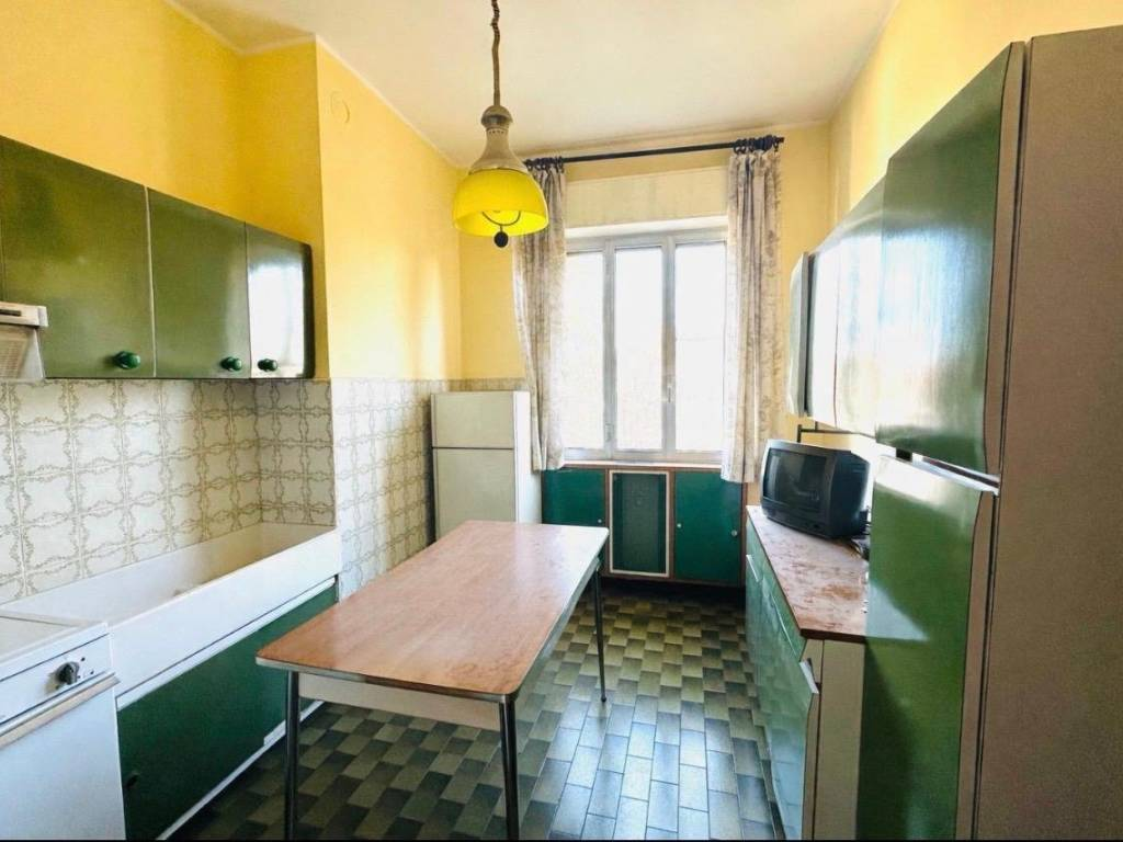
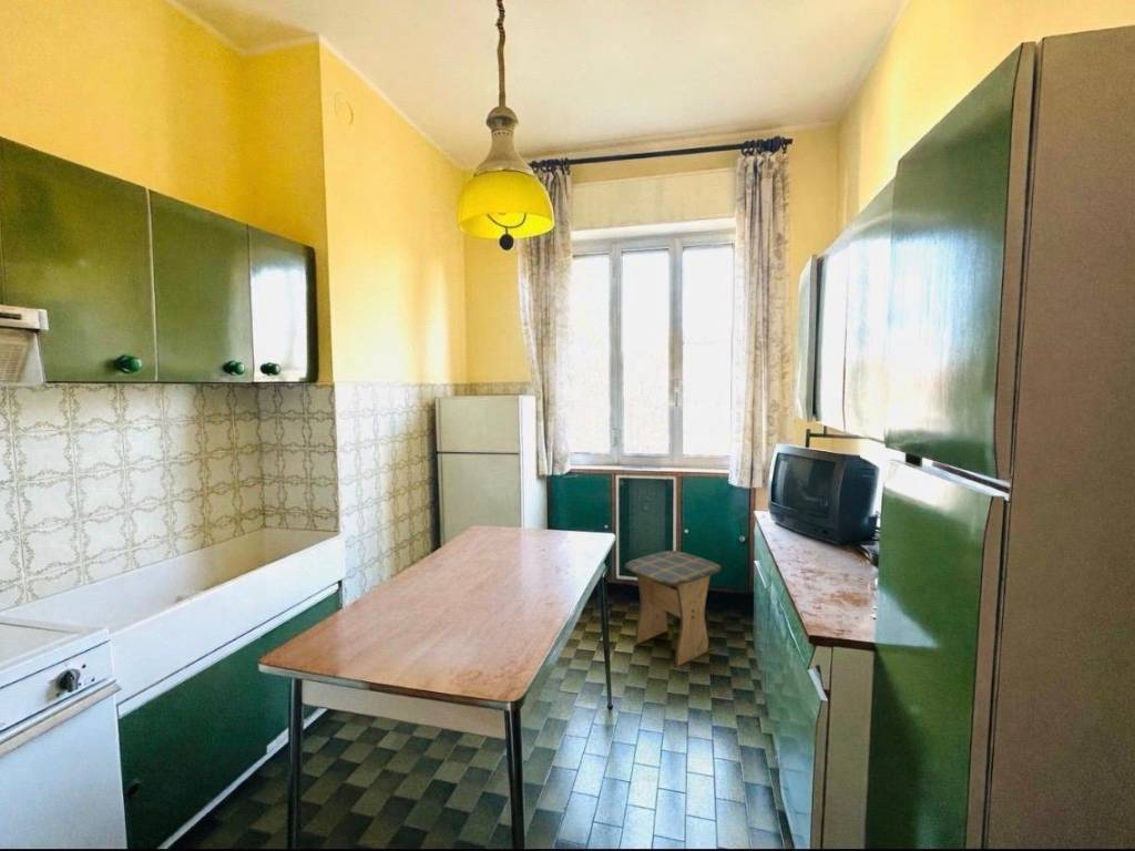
+ stool [624,550,723,667]
